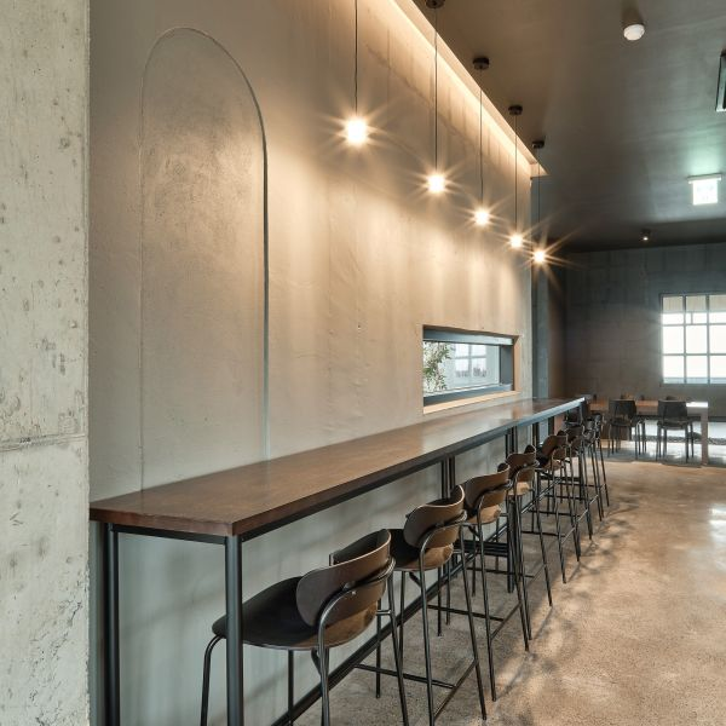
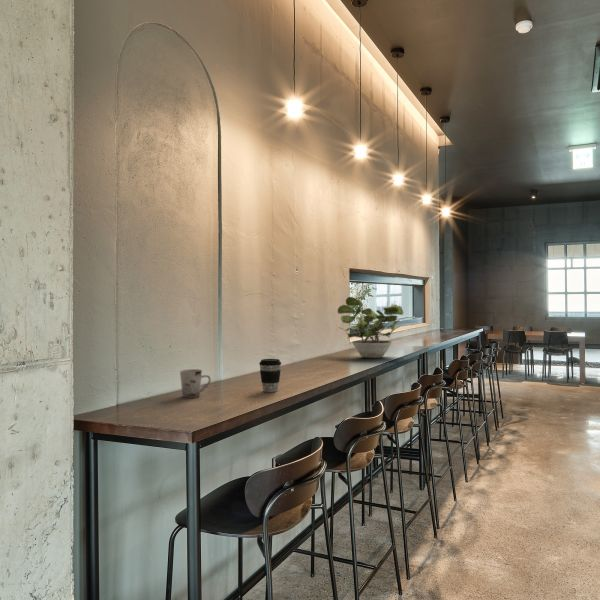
+ cup [179,368,212,399]
+ potted plant [337,296,404,359]
+ coffee cup [258,358,282,393]
